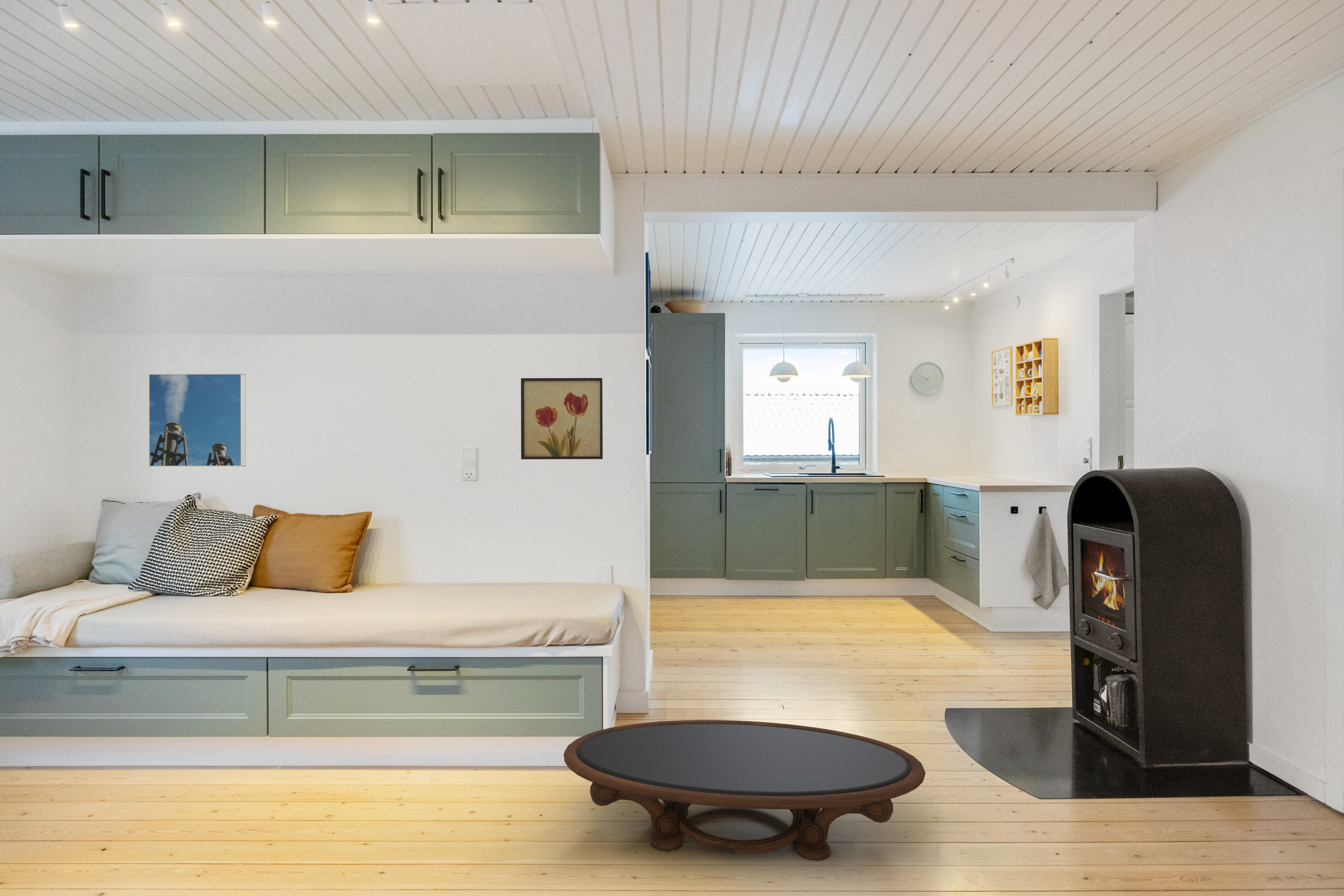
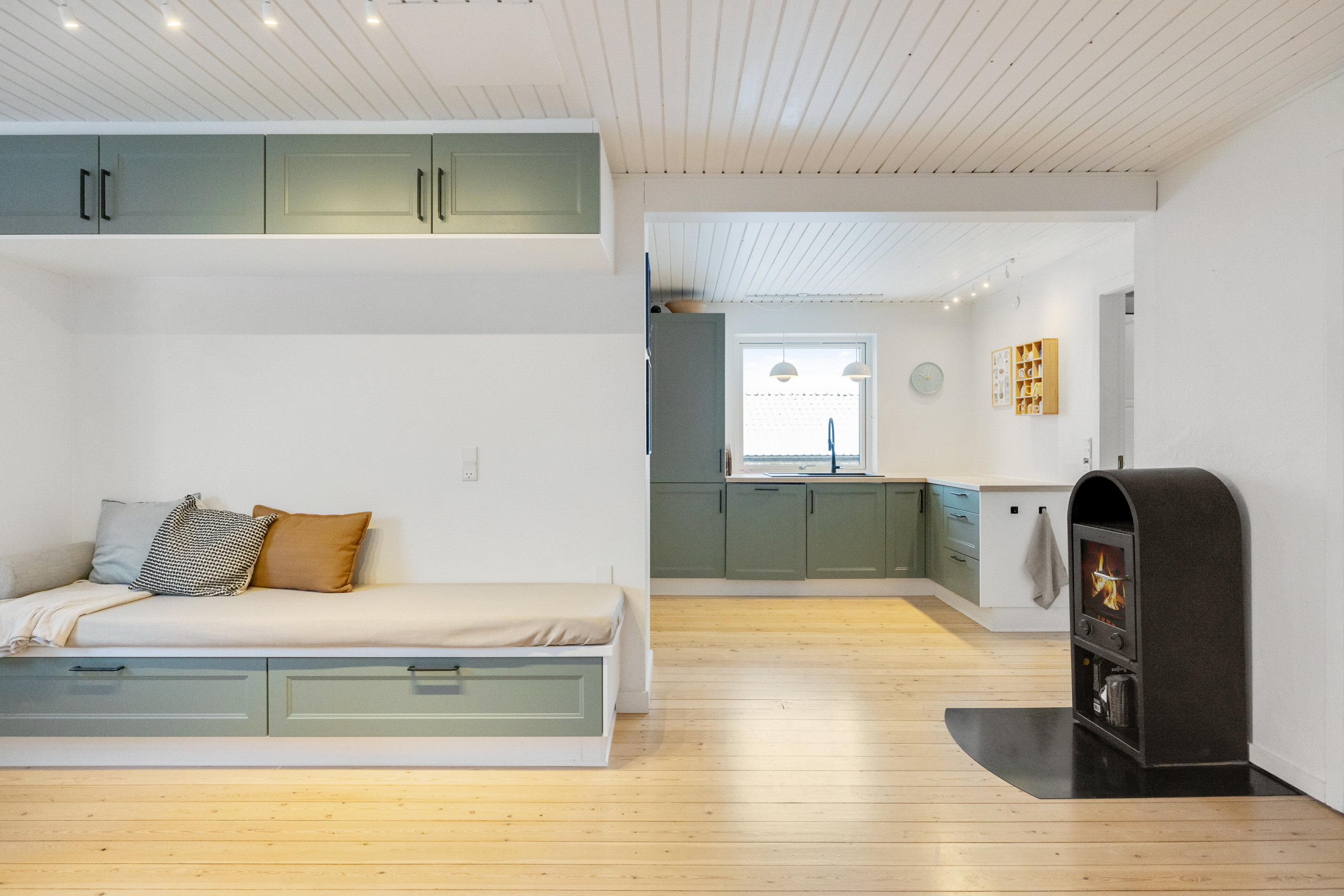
- coffee table [563,719,926,861]
- wall art [521,378,603,460]
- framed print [148,373,246,467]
